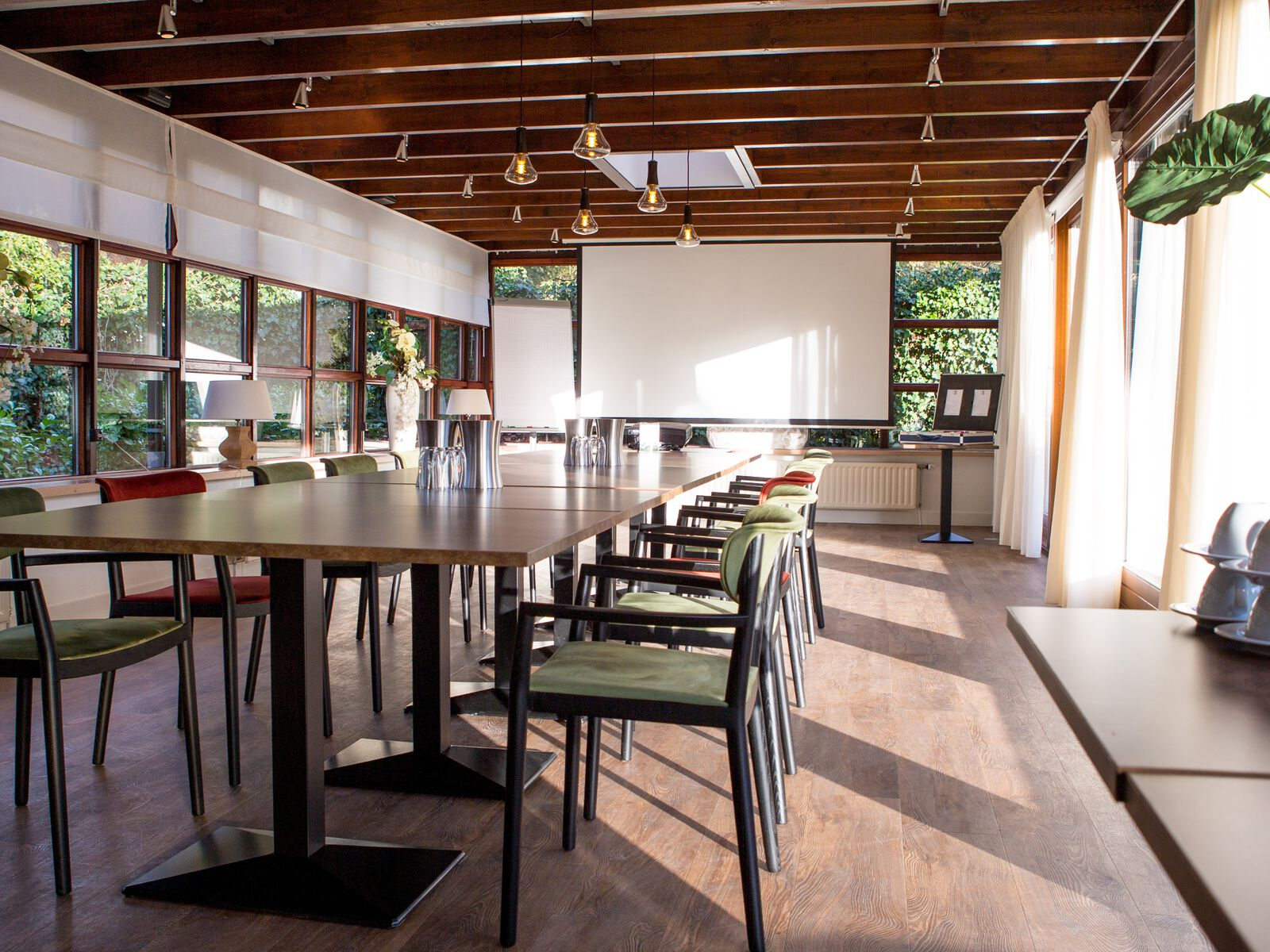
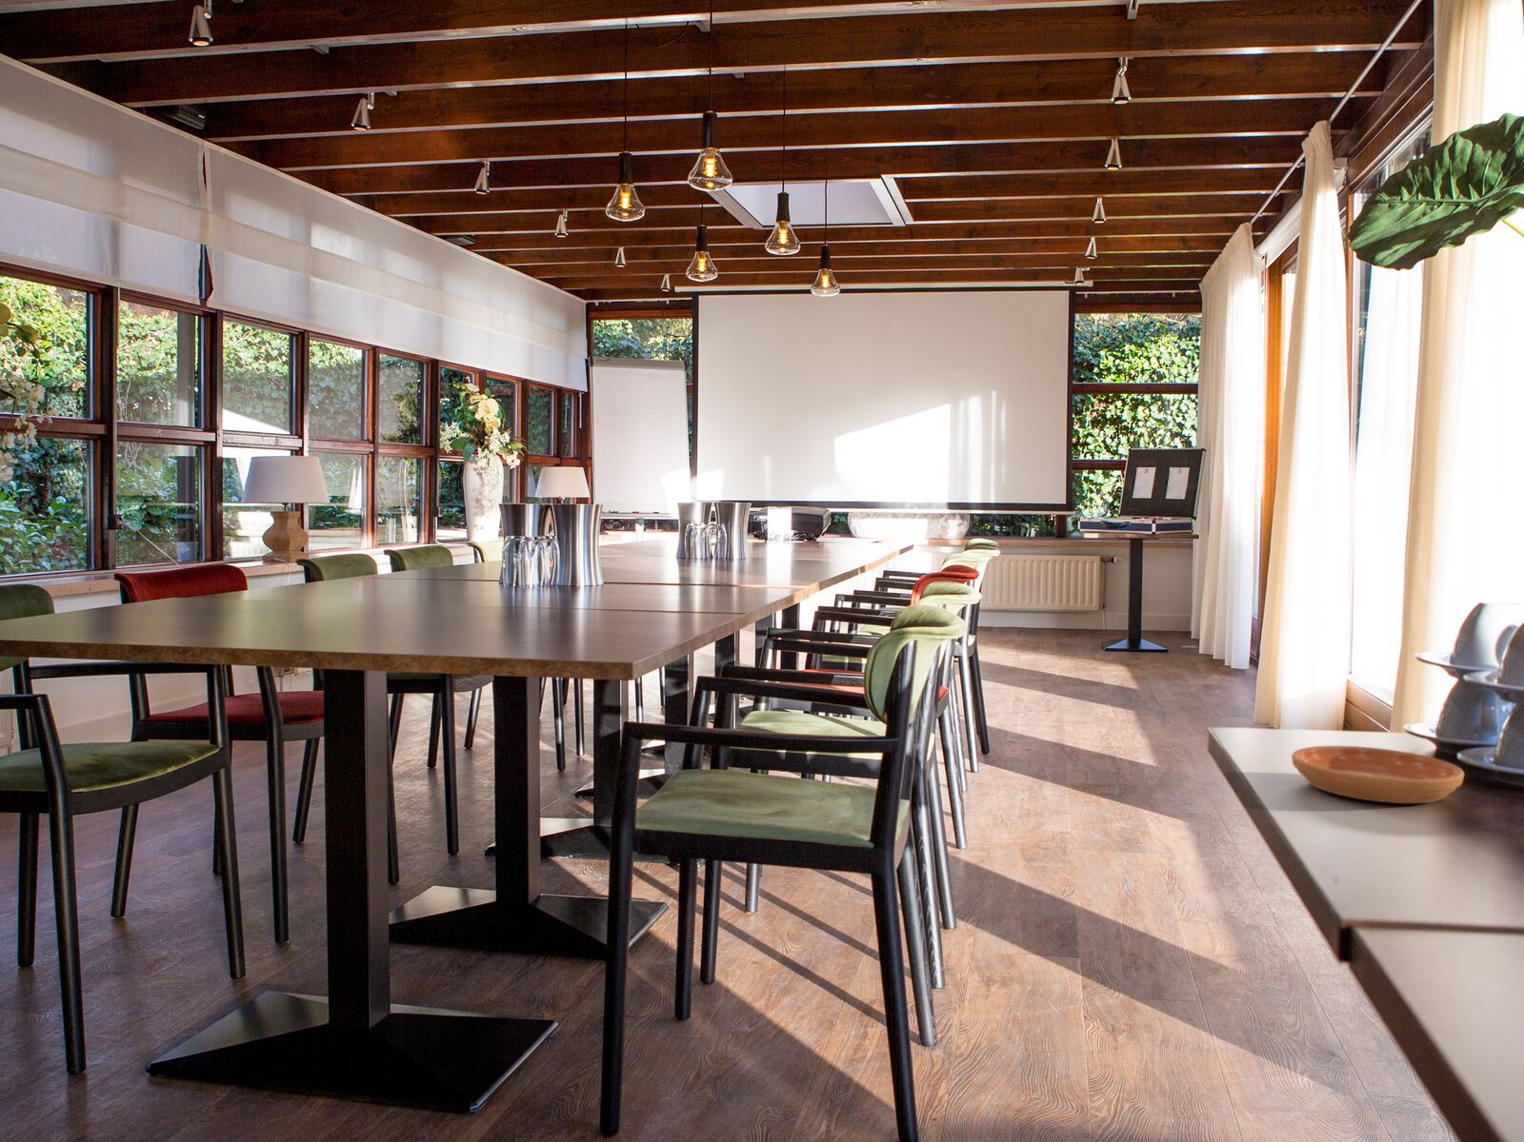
+ saucer [1291,745,1465,804]
